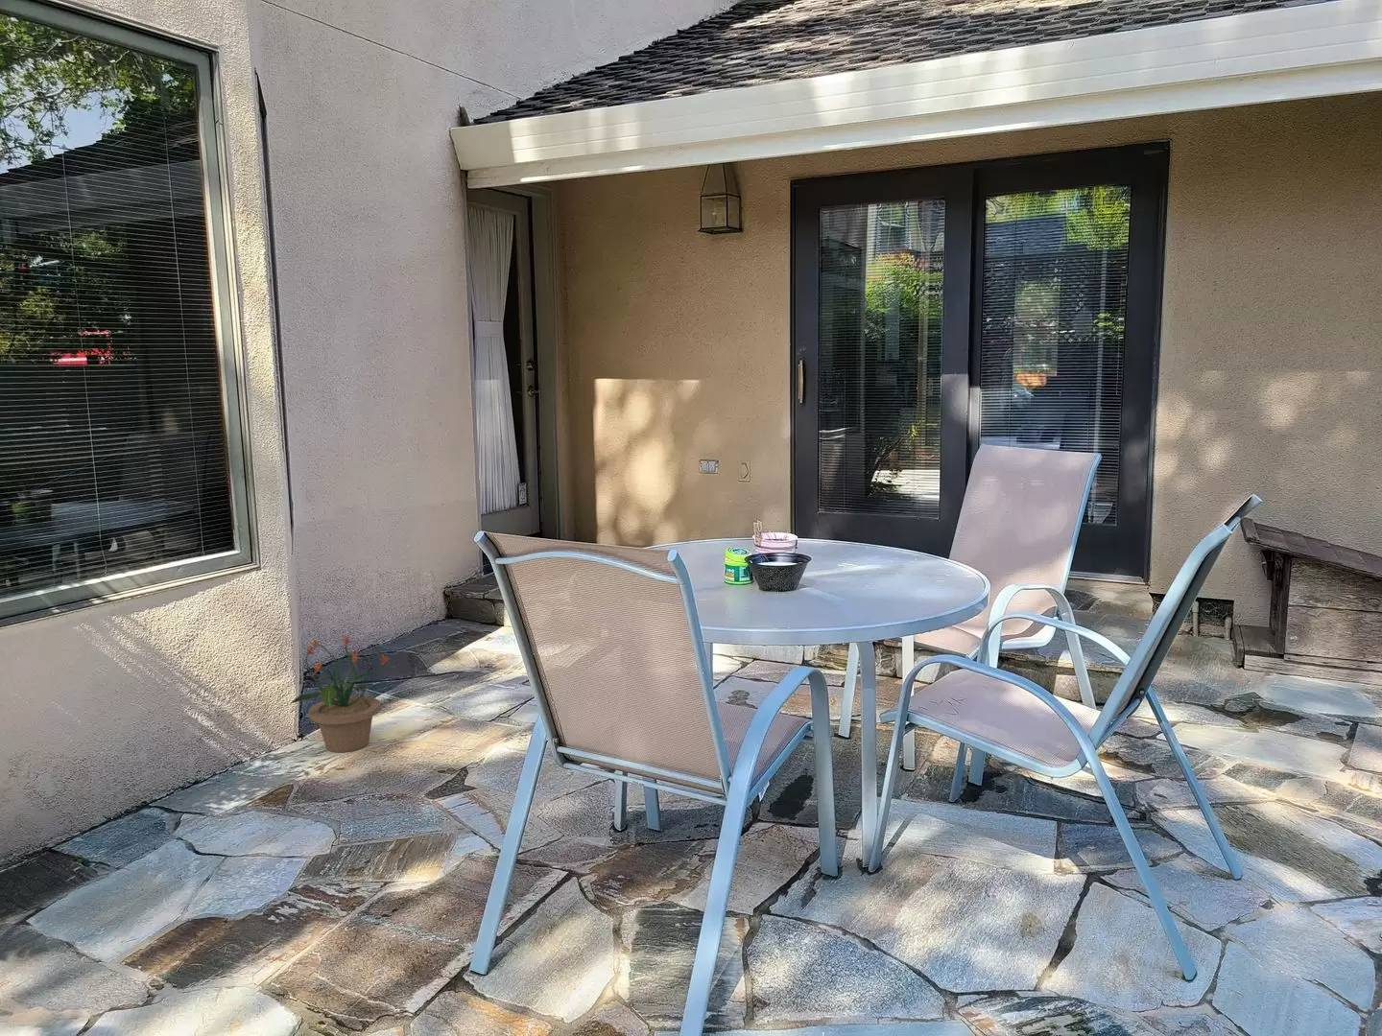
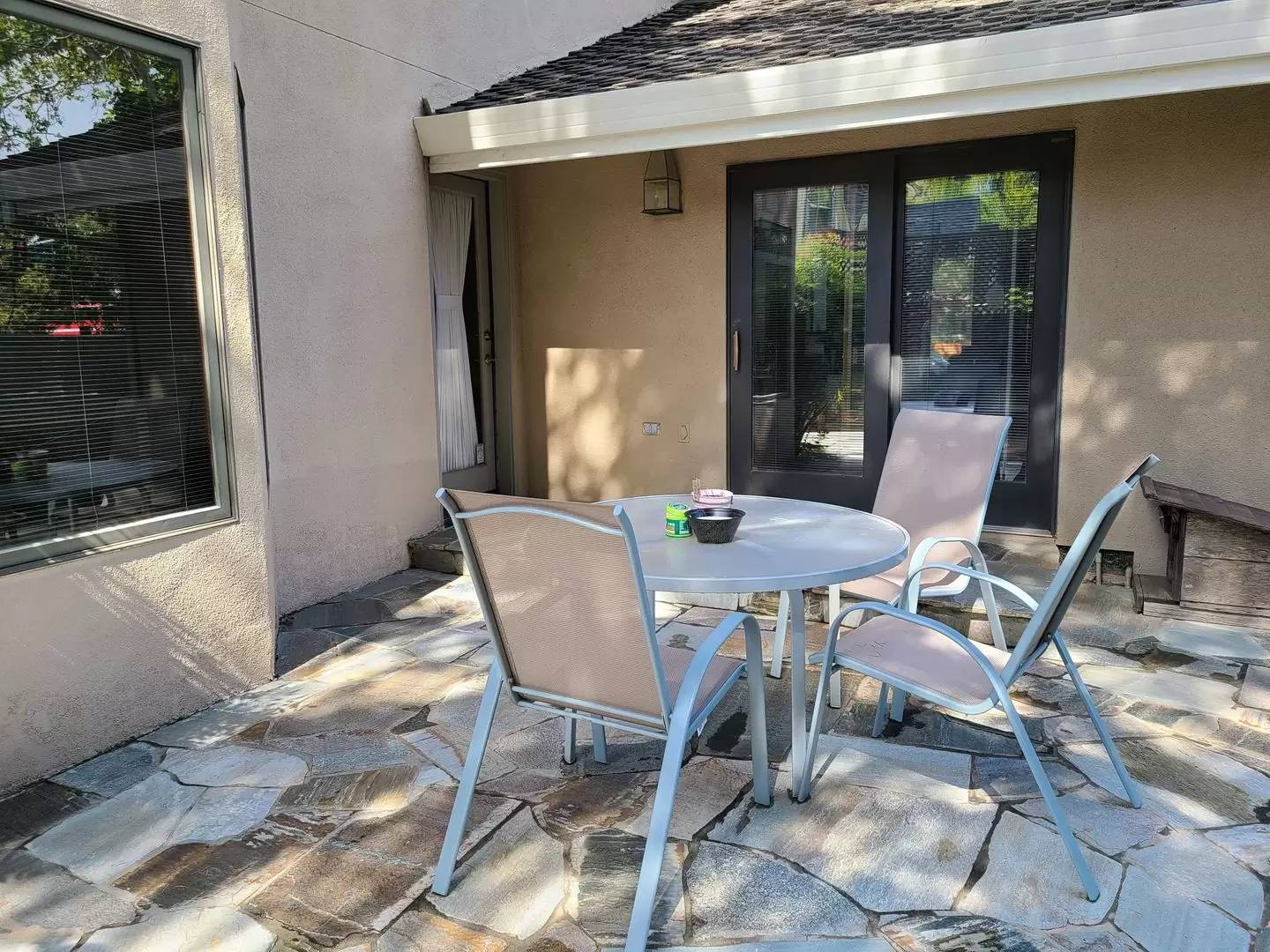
- potted plant [288,634,391,753]
